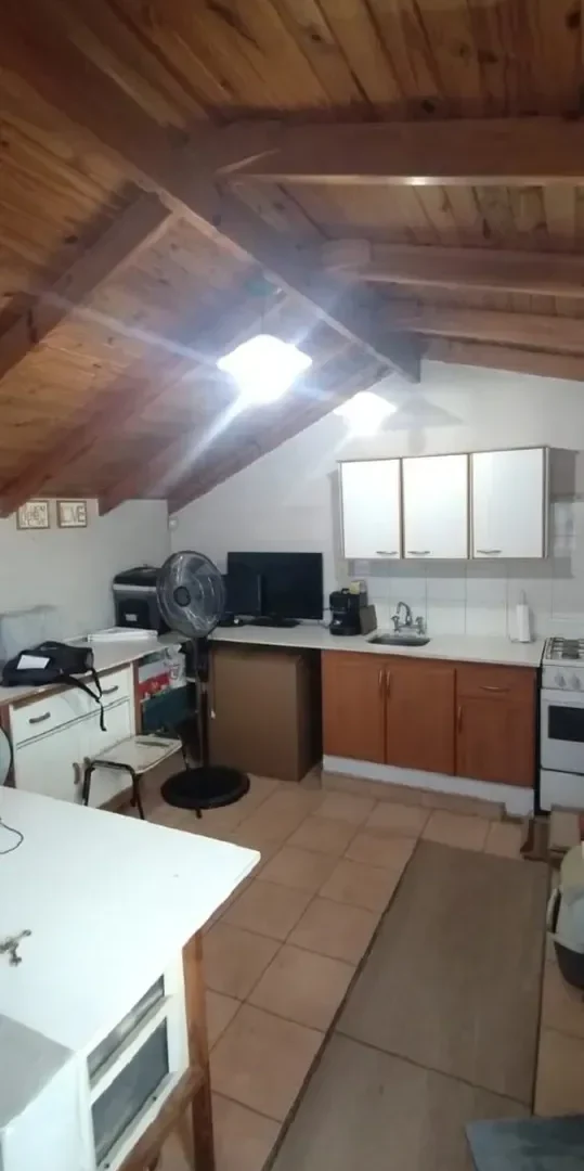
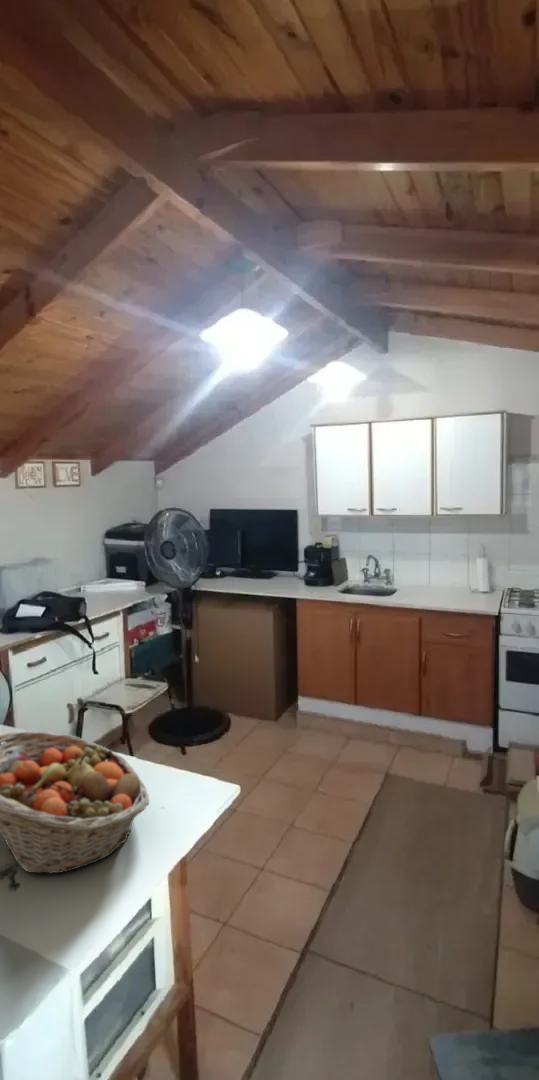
+ fruit basket [0,730,150,875]
